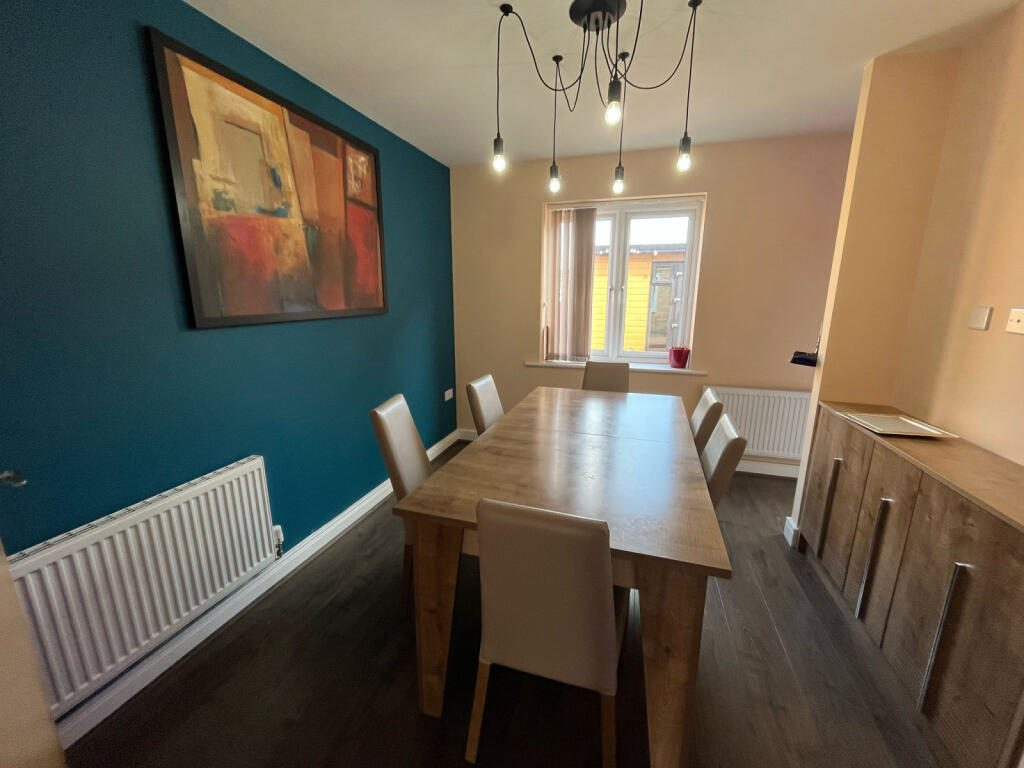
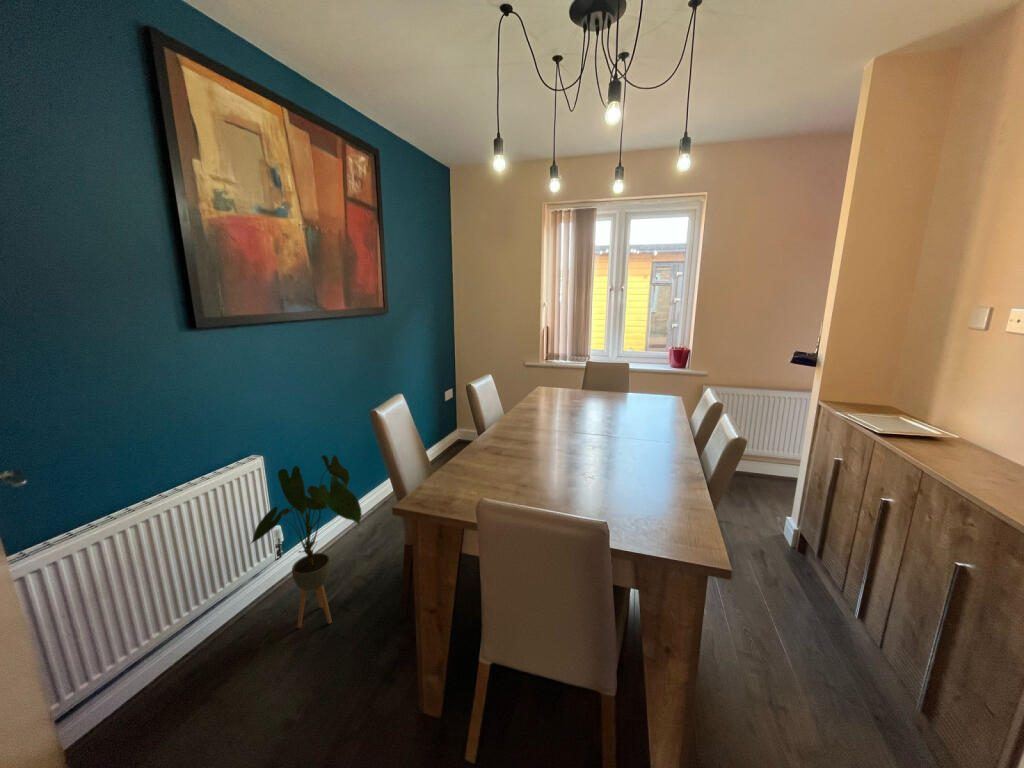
+ house plant [249,454,363,629]
